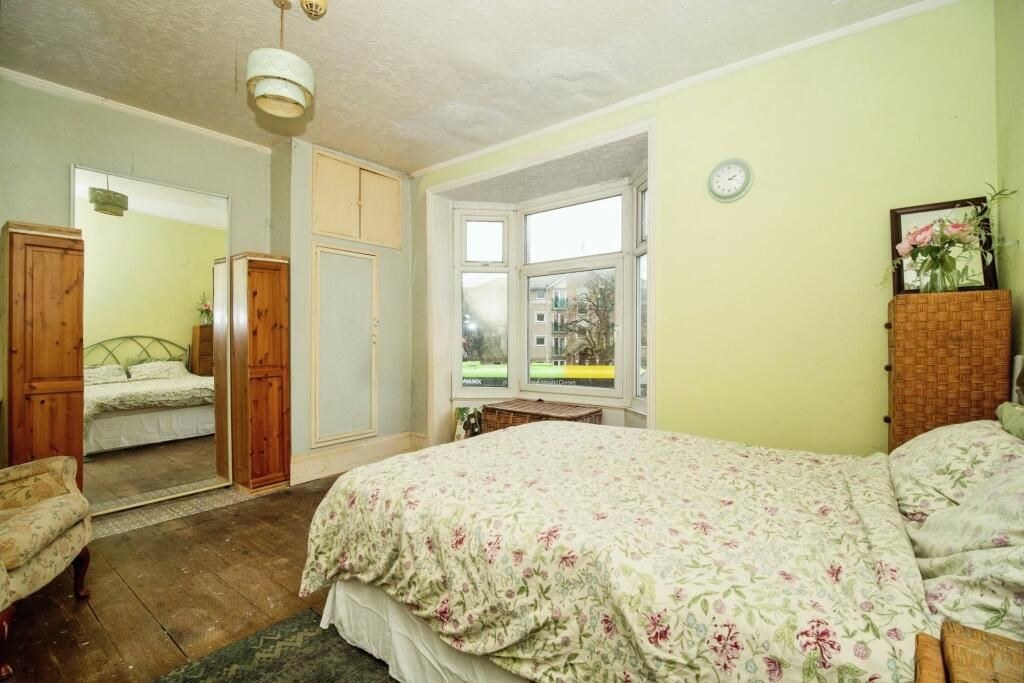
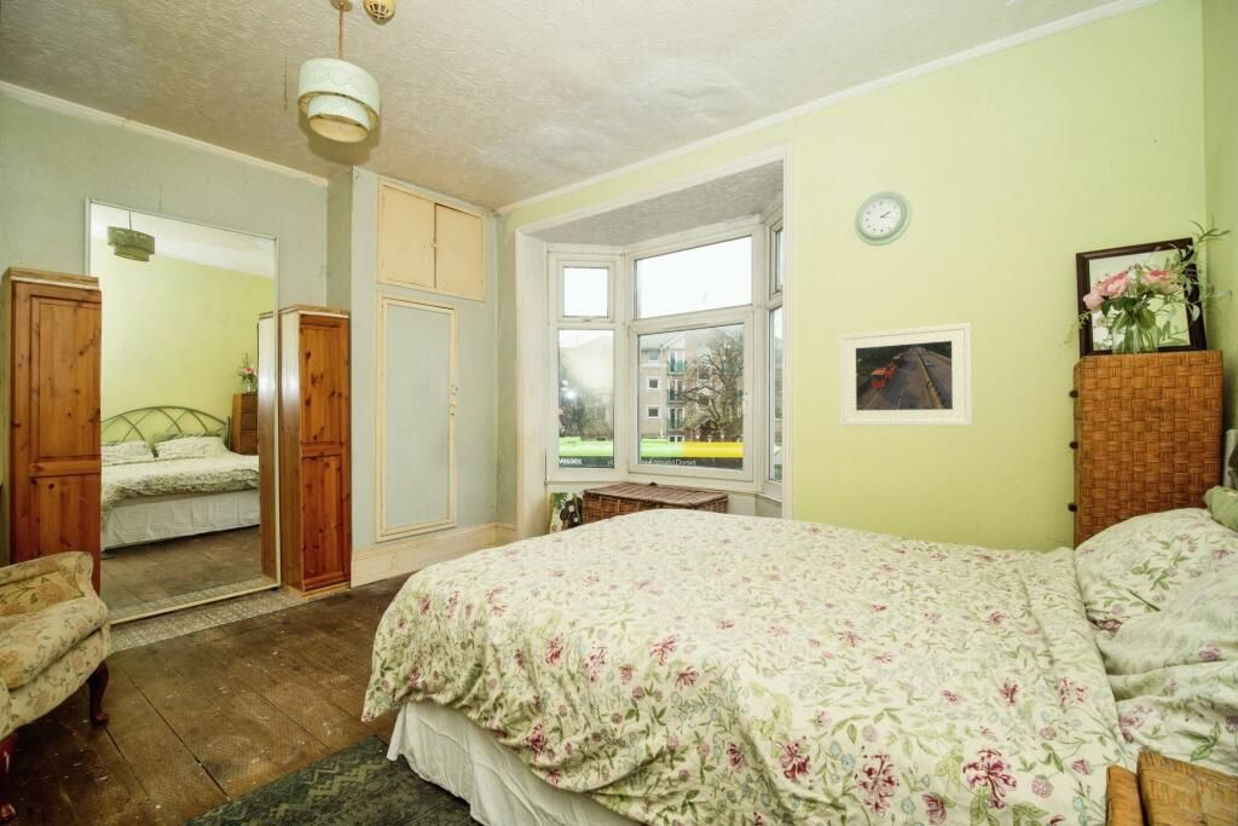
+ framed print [839,322,973,427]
